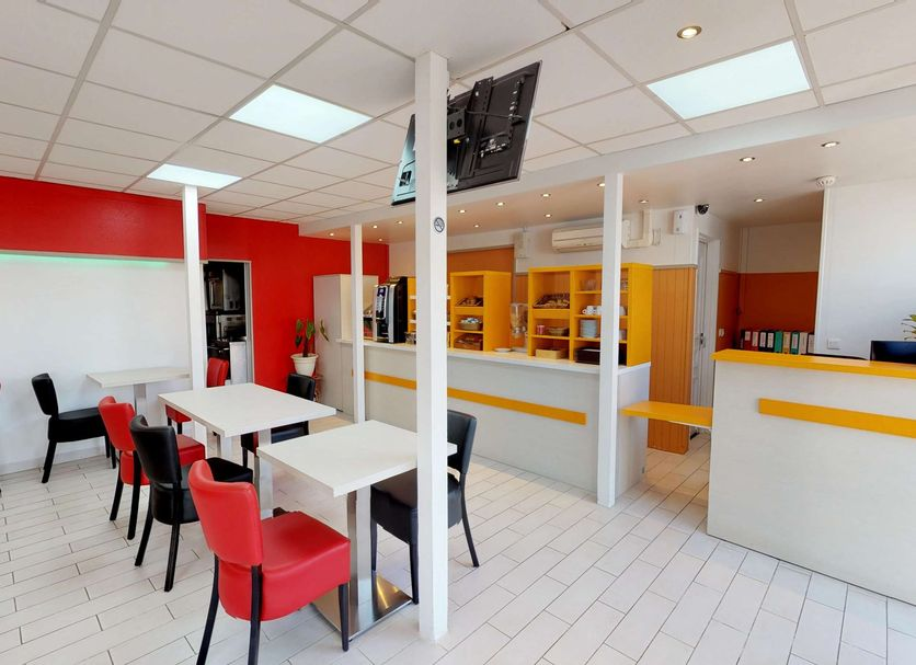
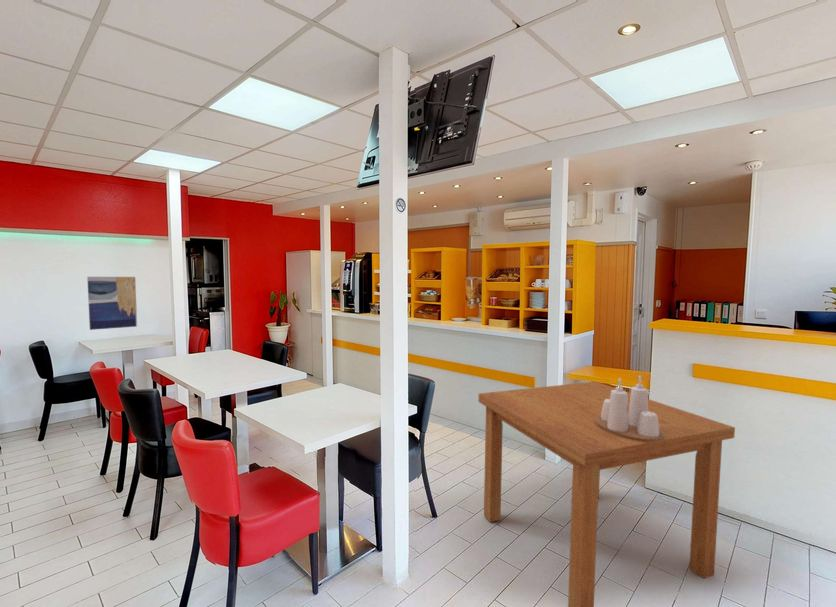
+ wall art [86,276,138,331]
+ dining table [478,381,736,607]
+ condiment set [595,375,664,442]
